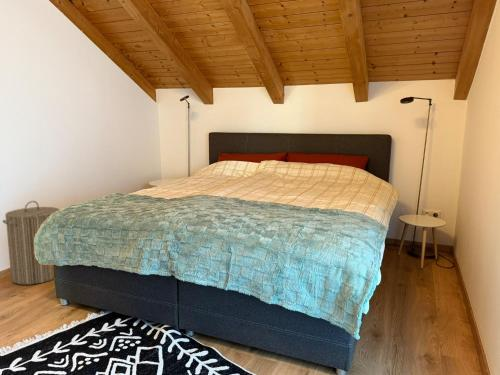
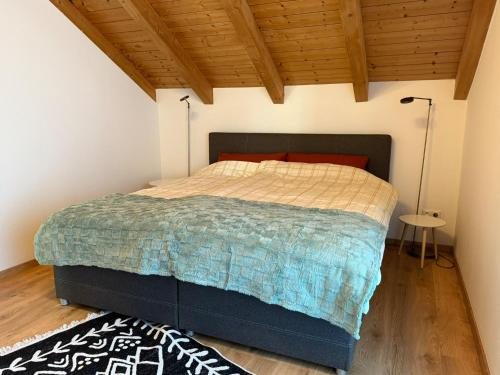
- laundry hamper [2,200,60,286]
